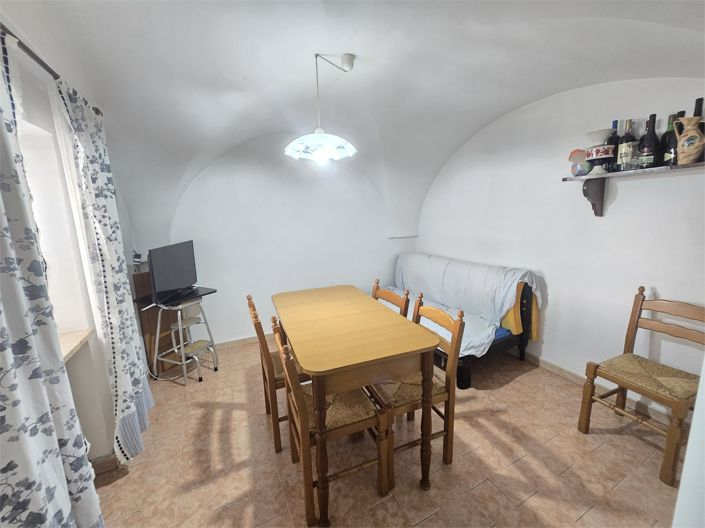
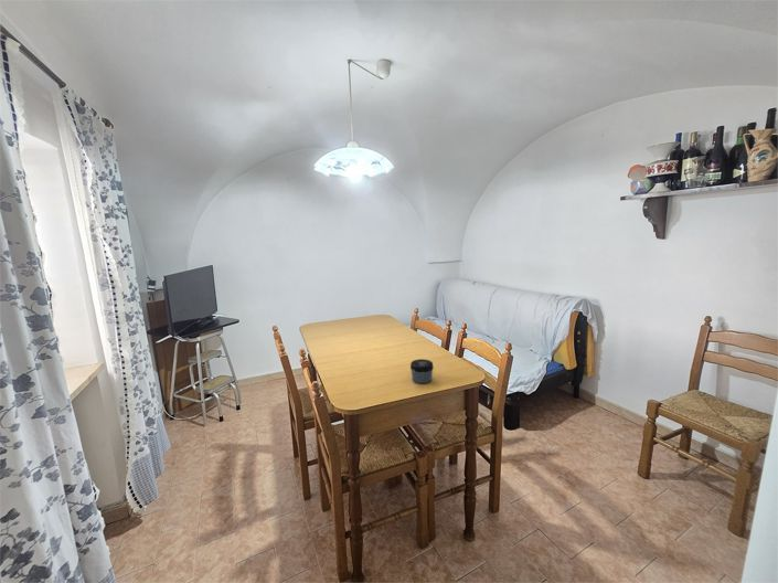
+ jar [409,358,435,384]
